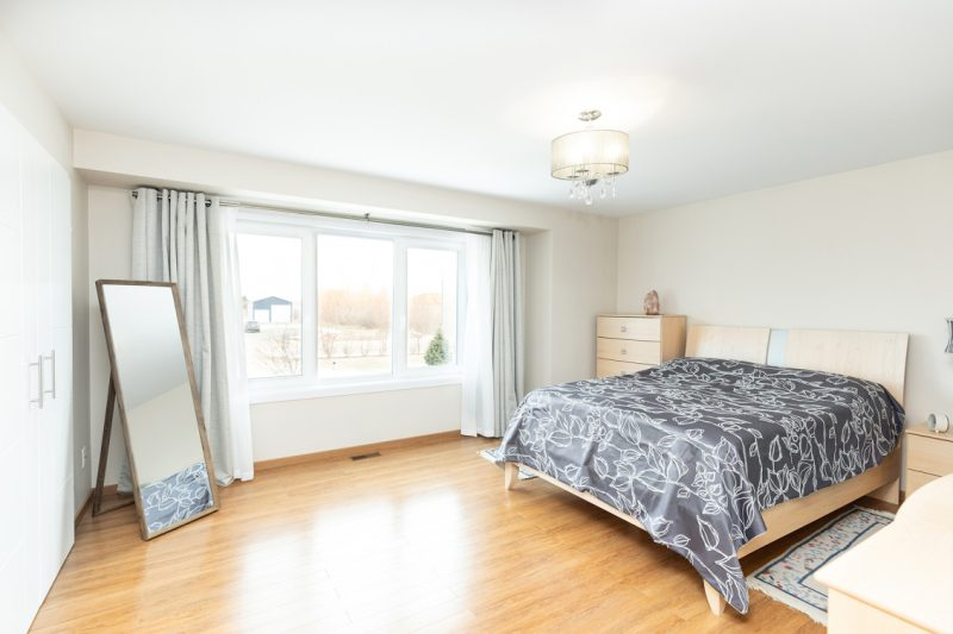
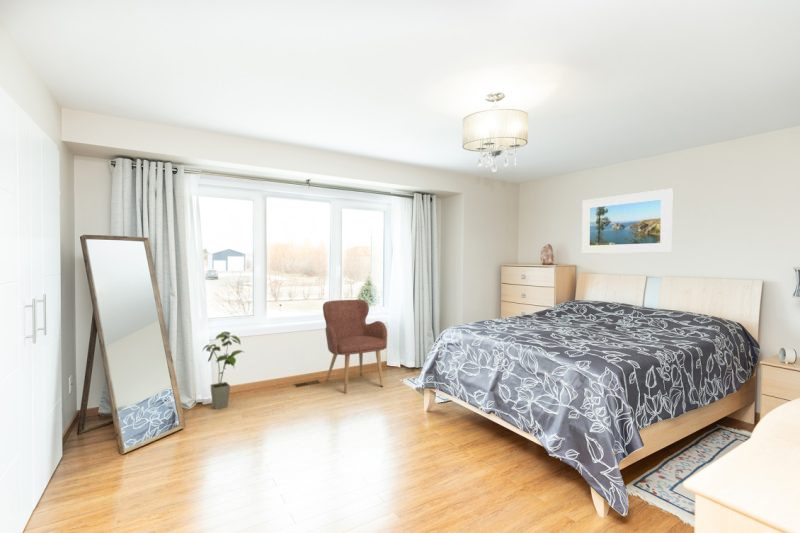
+ house plant [201,331,245,410]
+ armchair [322,299,388,395]
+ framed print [581,188,674,255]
